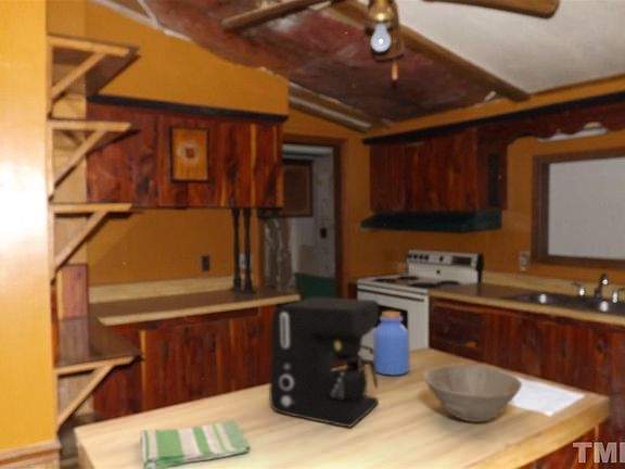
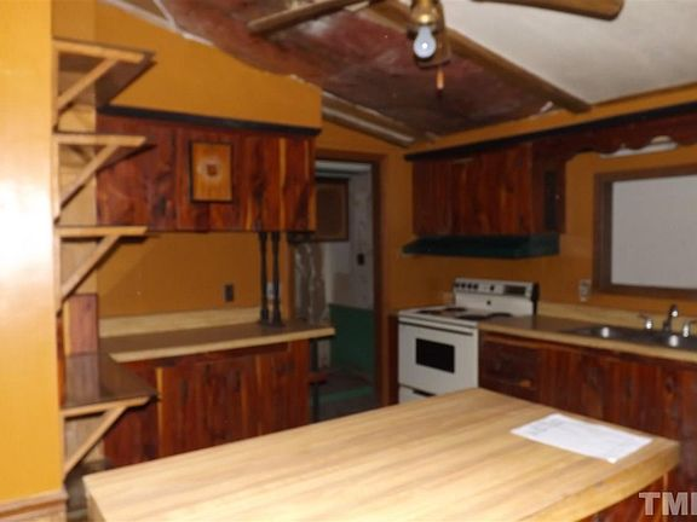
- dish towel [139,419,251,469]
- coffee maker [268,296,380,429]
- jar [372,310,411,377]
- bowl [423,364,523,423]
